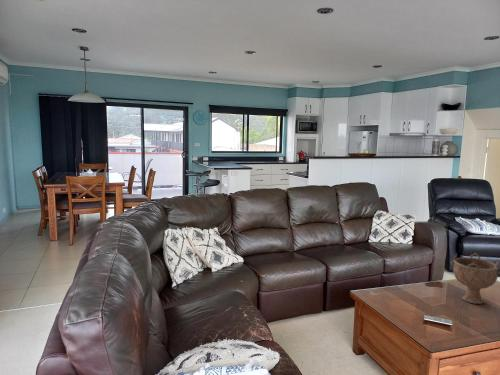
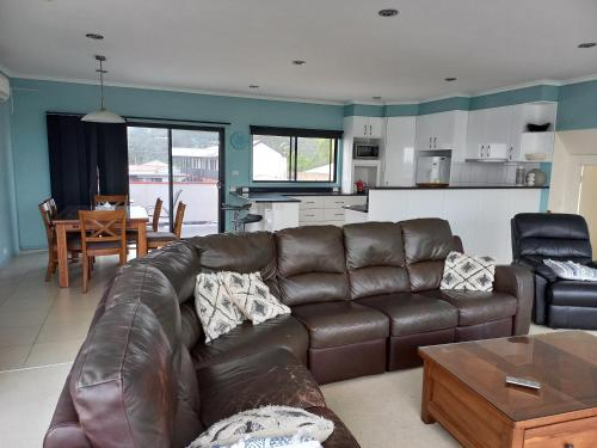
- decorative bowl [450,251,500,305]
